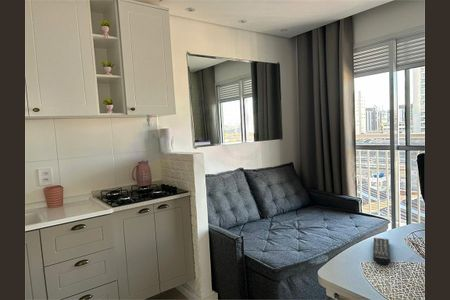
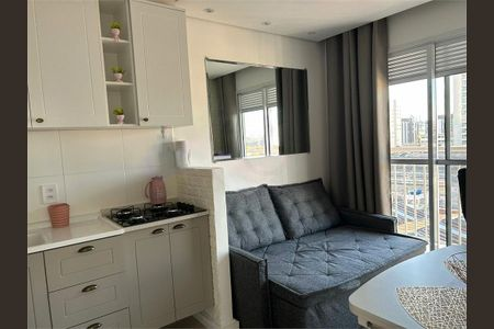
- remote control [372,237,391,265]
